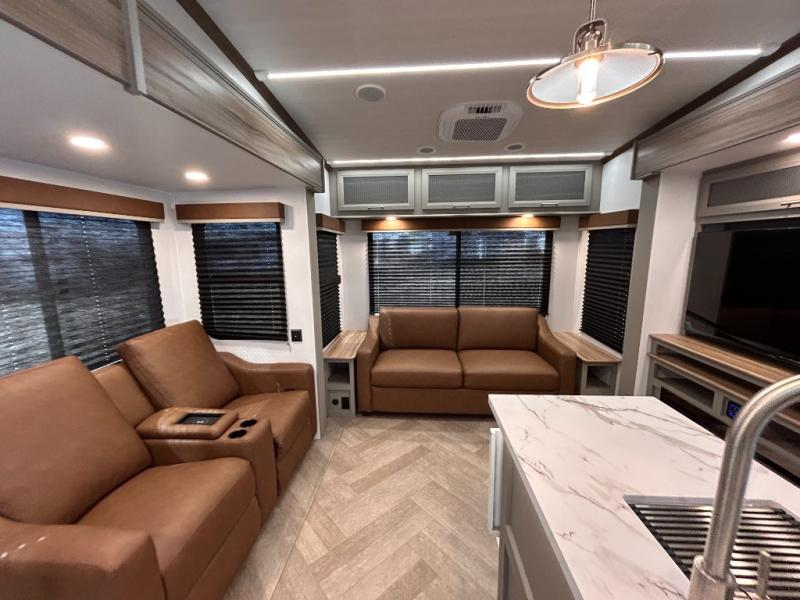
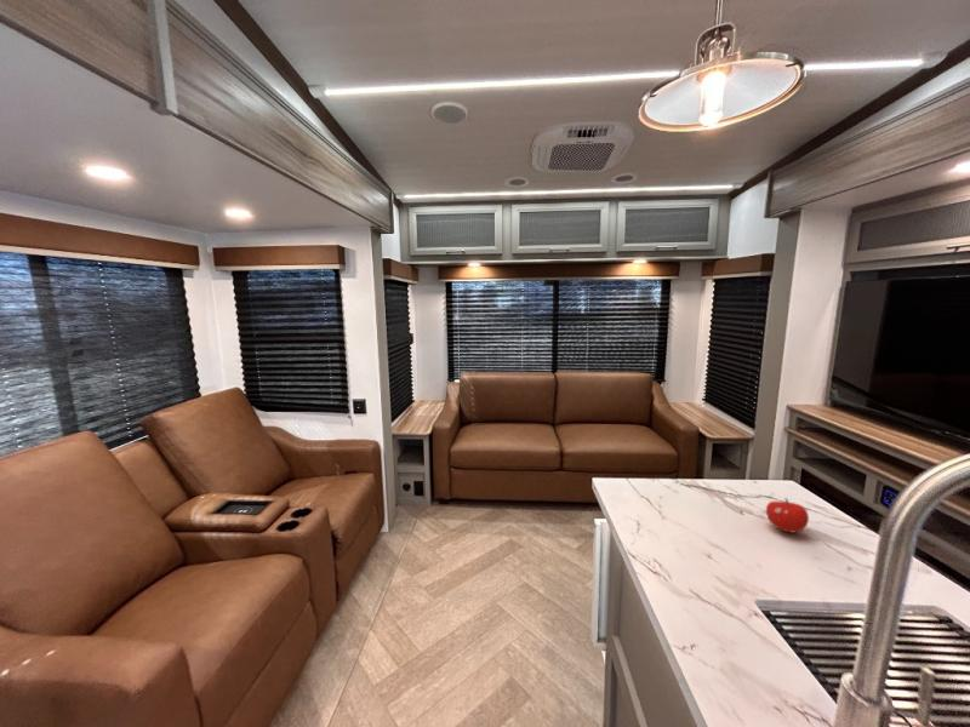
+ fruit [765,497,810,534]
